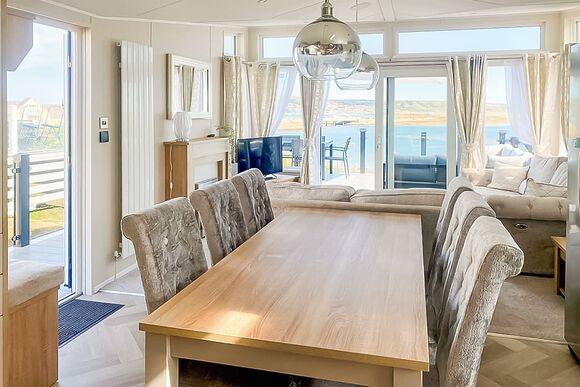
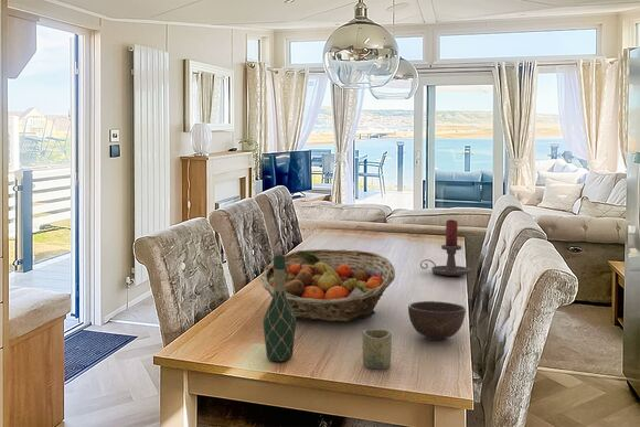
+ wine bottle [262,254,297,362]
+ fruit basket [259,248,396,322]
+ cup [361,329,393,370]
+ candle holder [419,218,472,277]
+ bowl [407,300,467,341]
